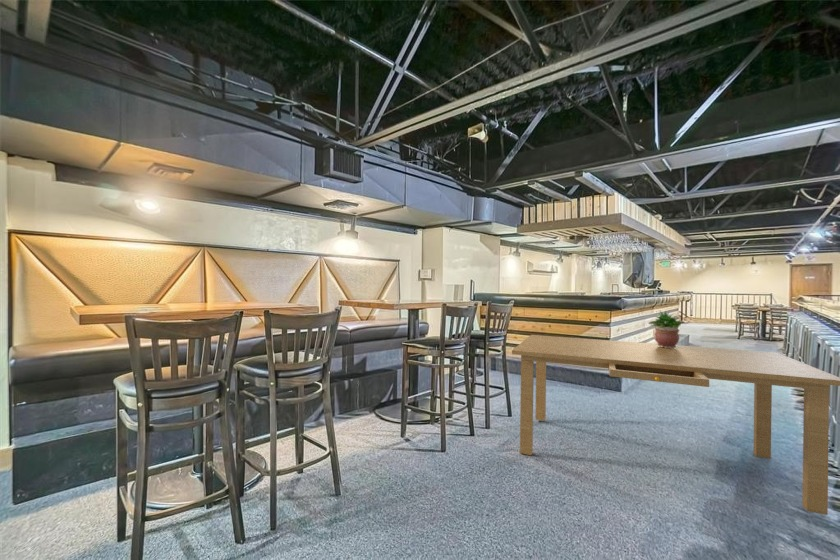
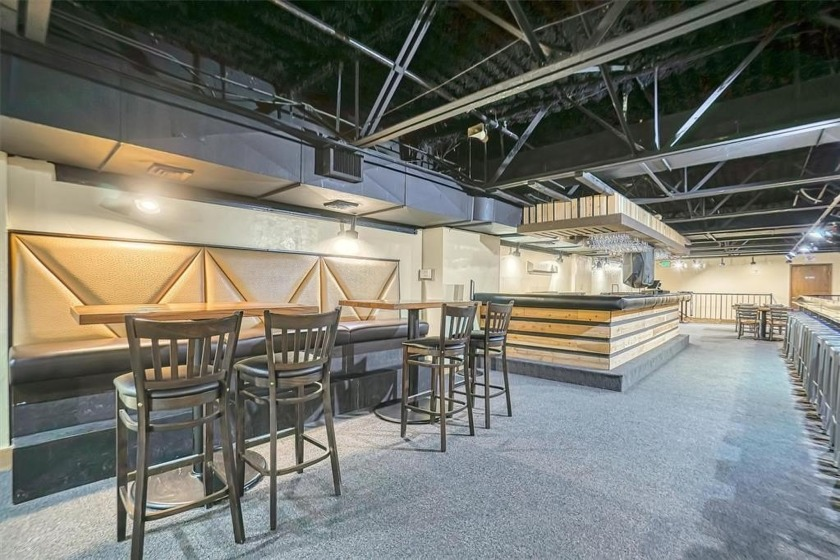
- dining table [511,334,840,516]
- potted plant [647,309,686,349]
